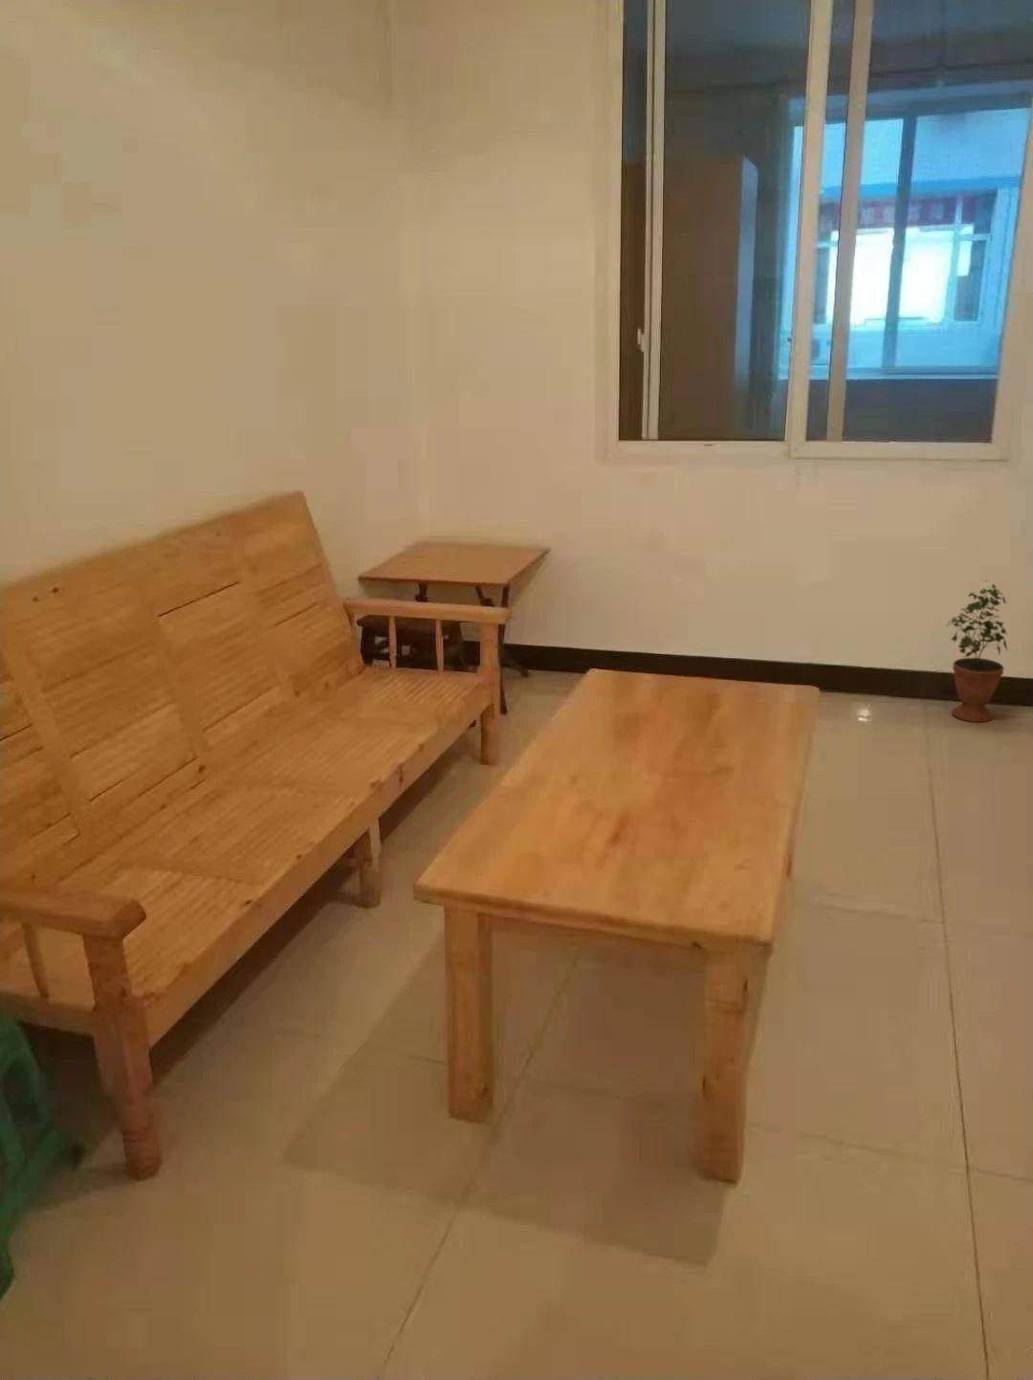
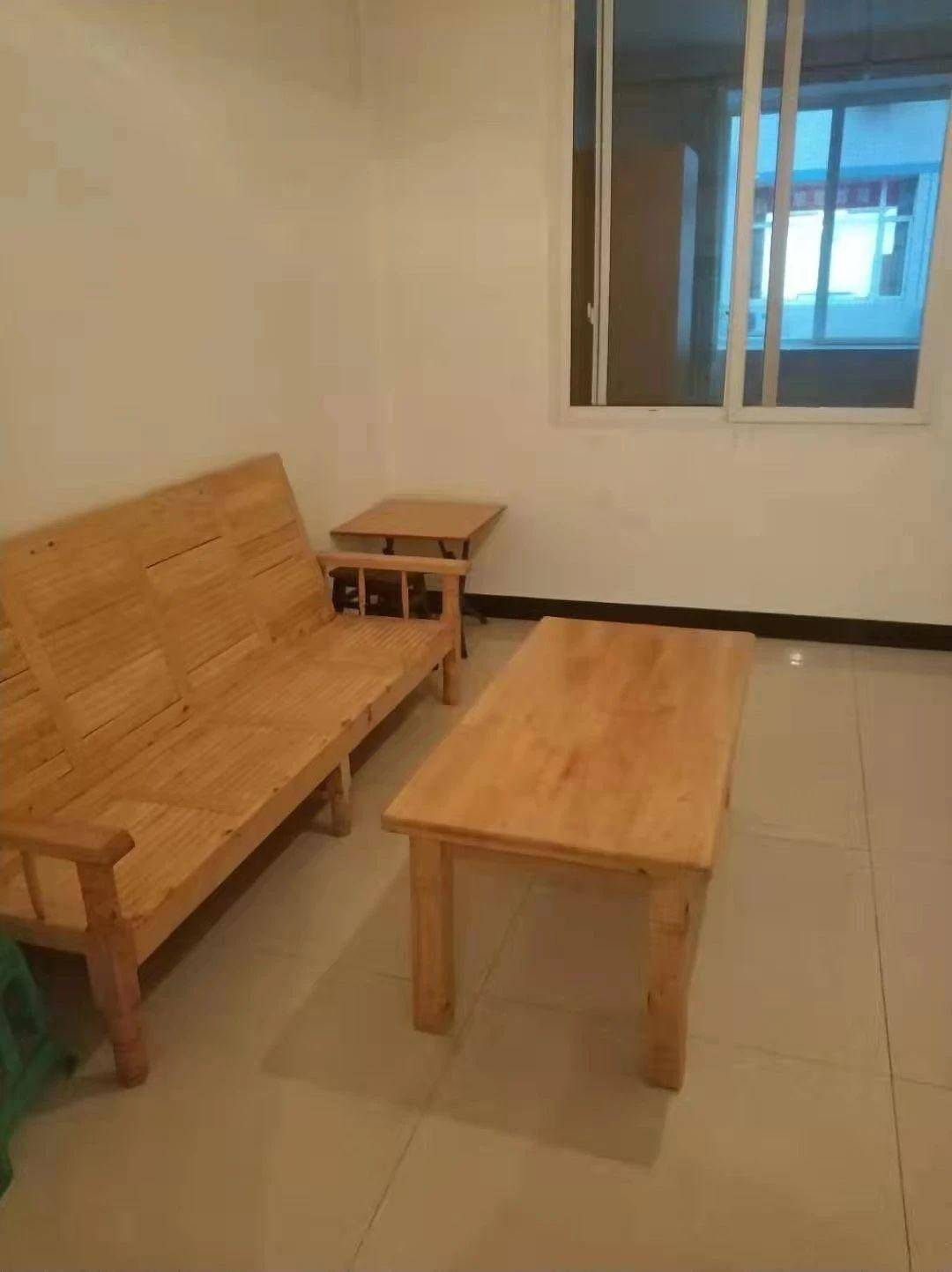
- potted plant [945,579,1009,723]
